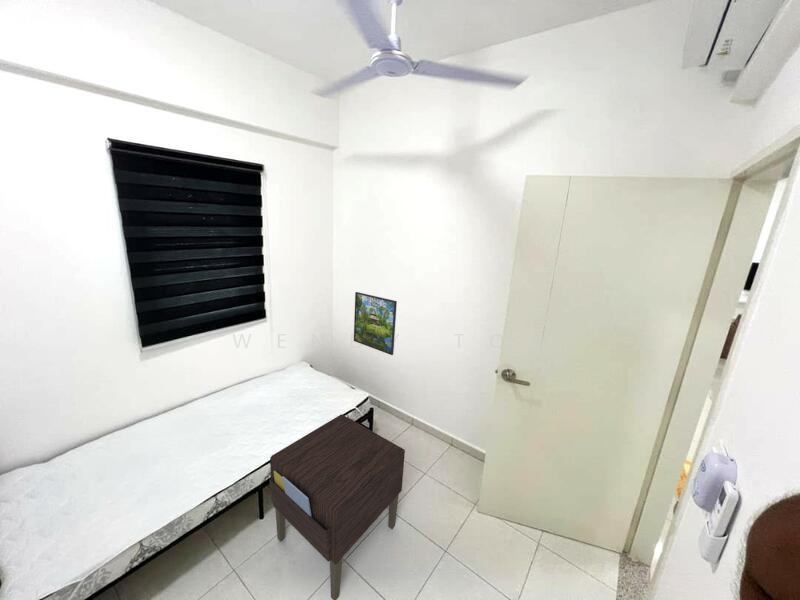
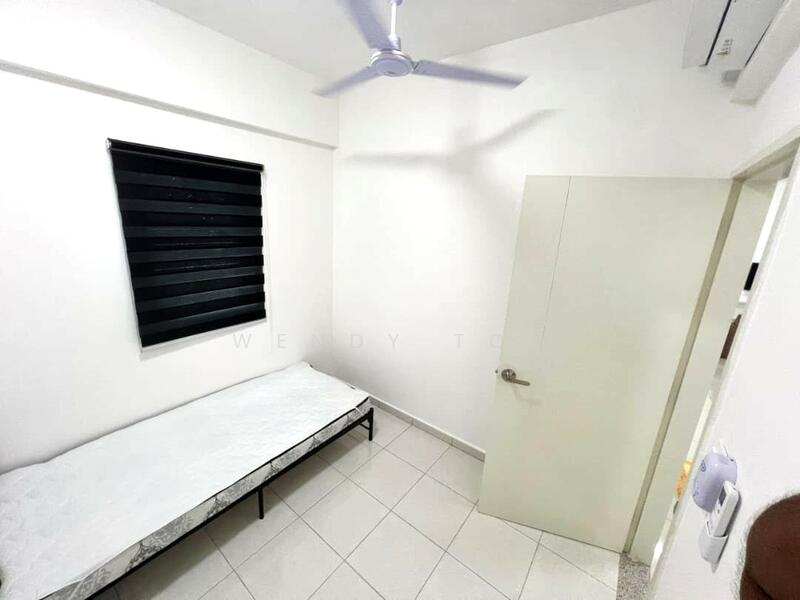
- nightstand [269,413,406,600]
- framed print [353,291,398,356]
